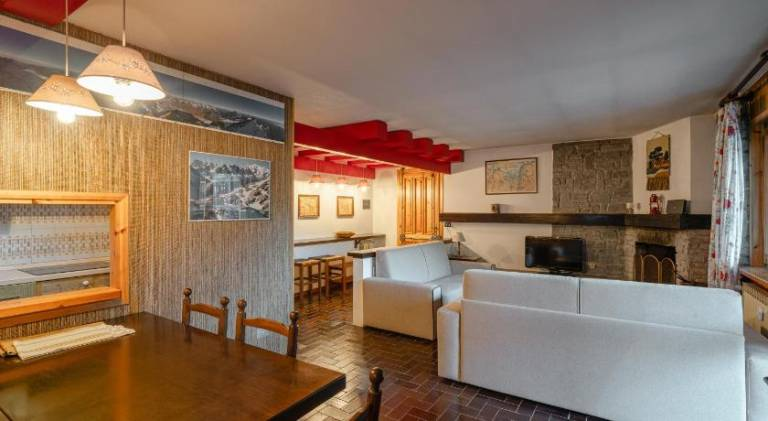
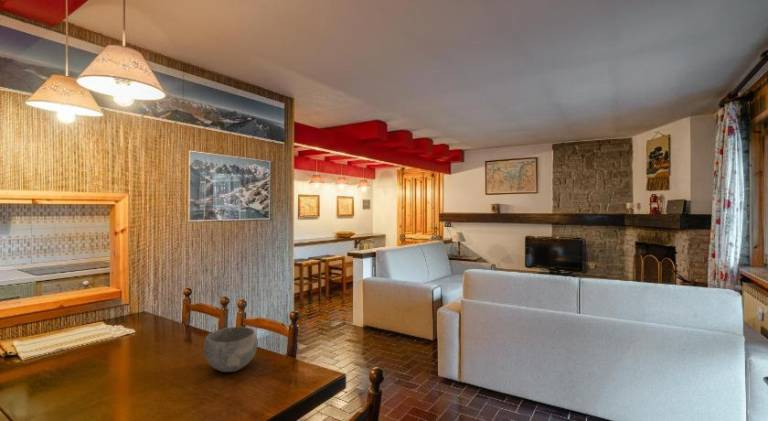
+ bowl [203,326,259,373]
